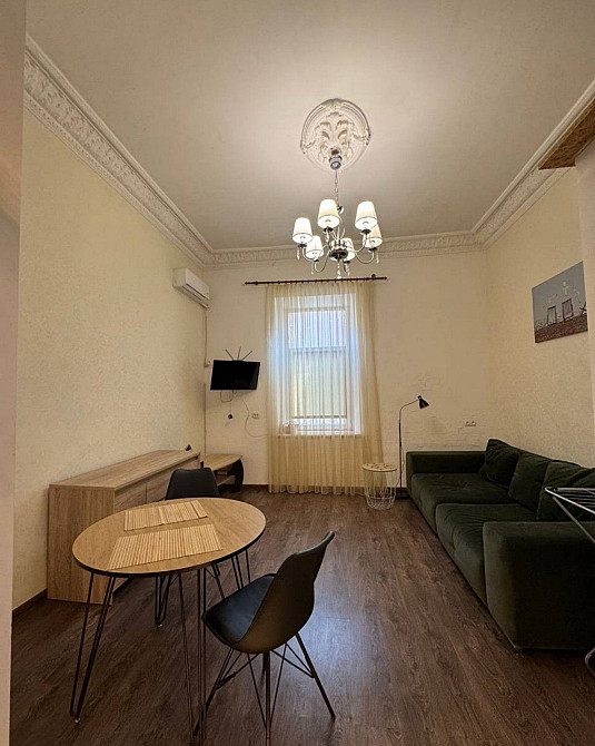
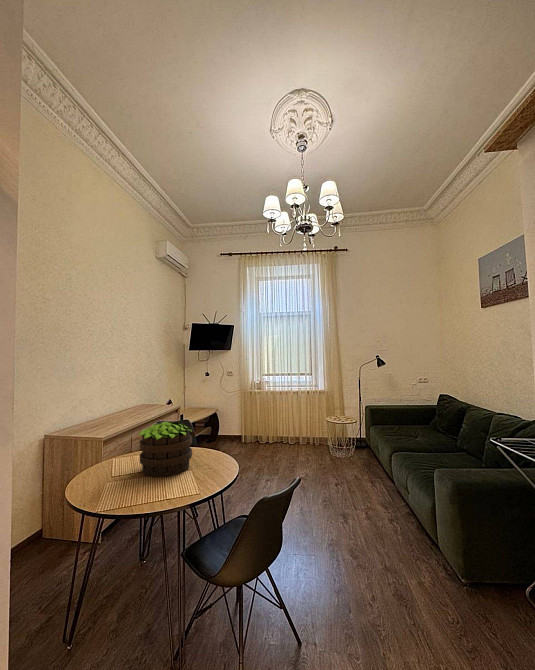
+ potted plant [138,421,193,478]
